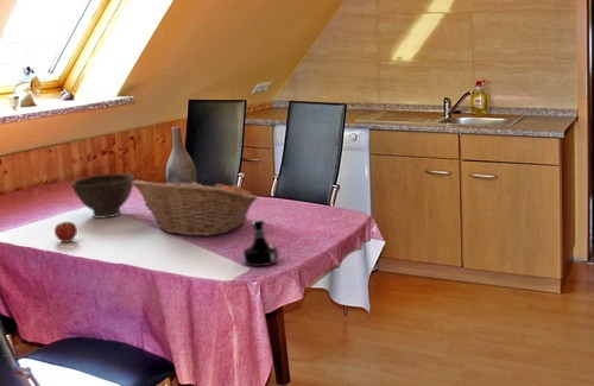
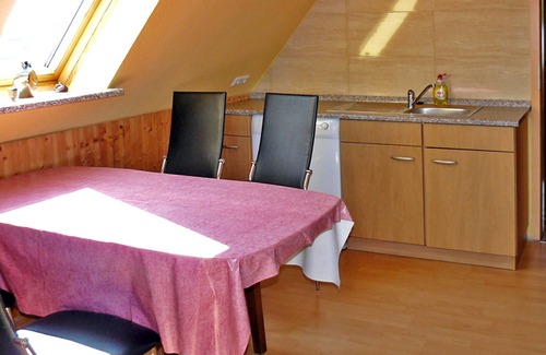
- apple [53,220,78,243]
- fruit basket [132,176,258,238]
- tequila bottle [242,219,280,267]
- vase [165,126,198,184]
- bowl [70,172,135,219]
